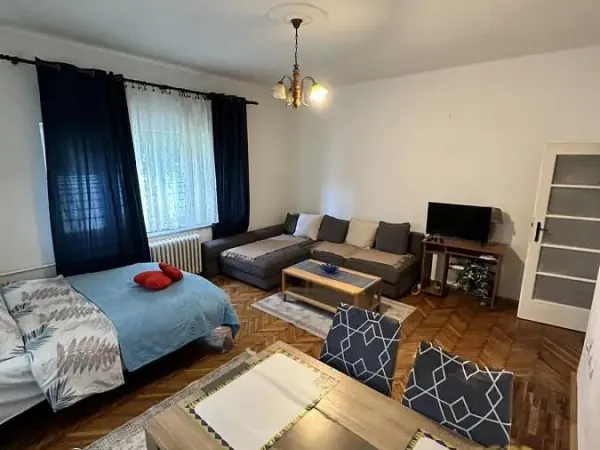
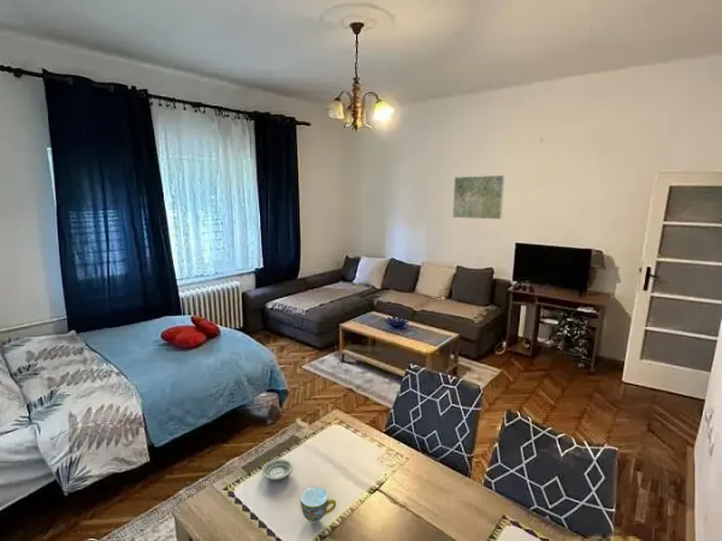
+ saucer [261,458,294,481]
+ teacup [300,486,337,524]
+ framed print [451,174,505,220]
